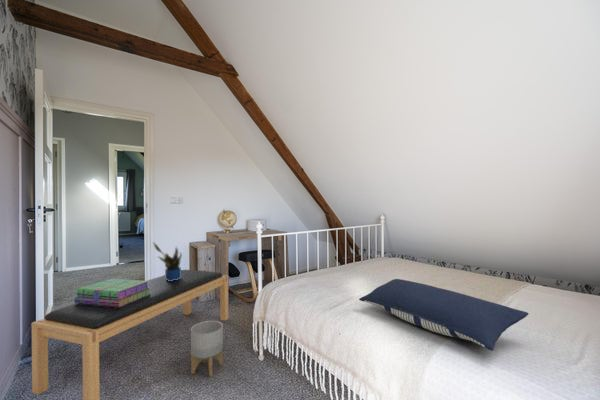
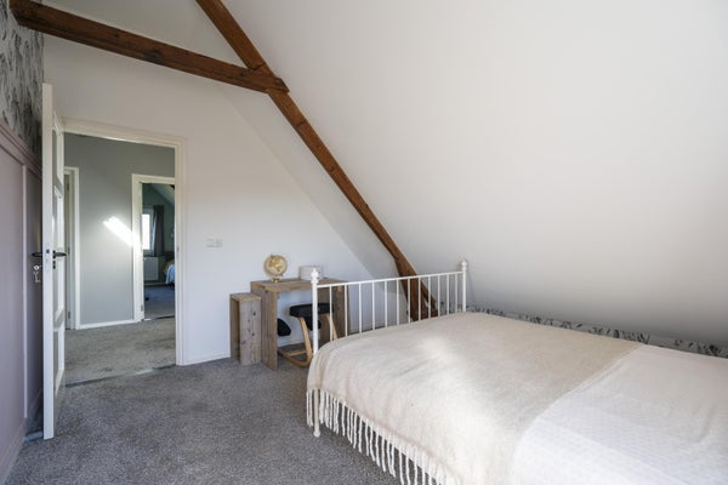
- planter [190,320,224,378]
- bench [31,269,229,400]
- pillow [358,278,530,351]
- potted plant [152,241,183,281]
- stack of books [73,278,151,307]
